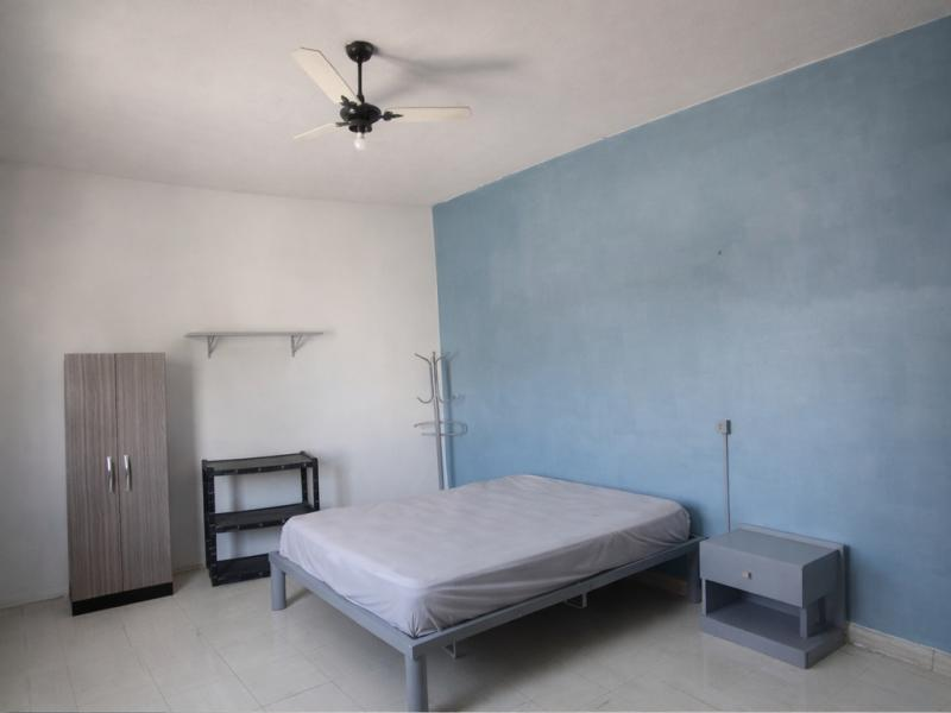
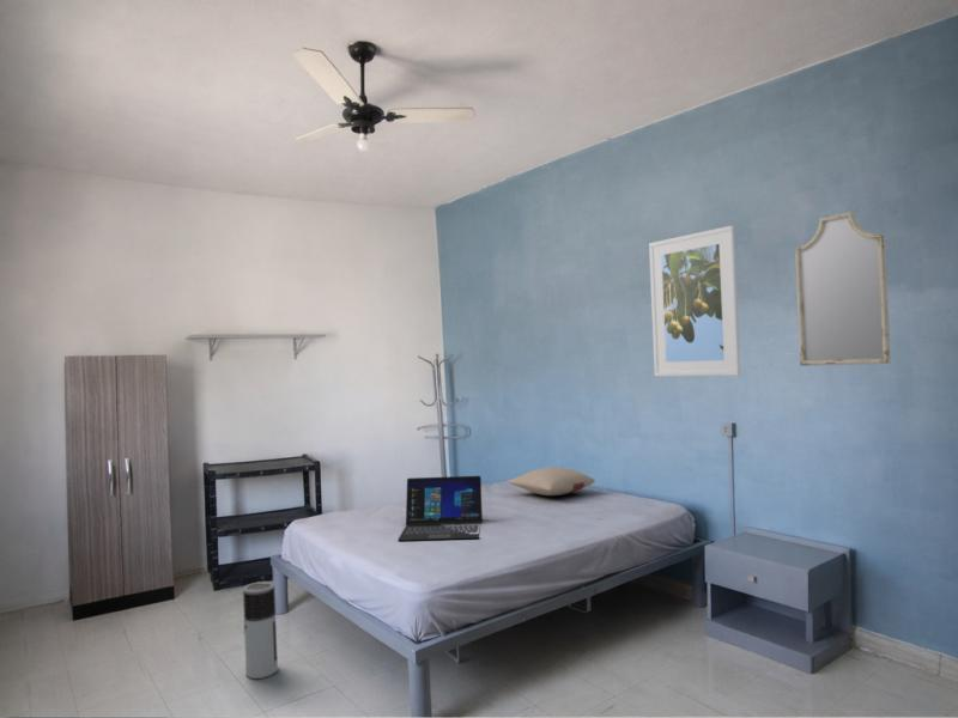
+ pillow [508,466,596,497]
+ laptop [396,475,484,542]
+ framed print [648,225,741,377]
+ home mirror [794,211,892,367]
+ air purifier [242,580,279,680]
